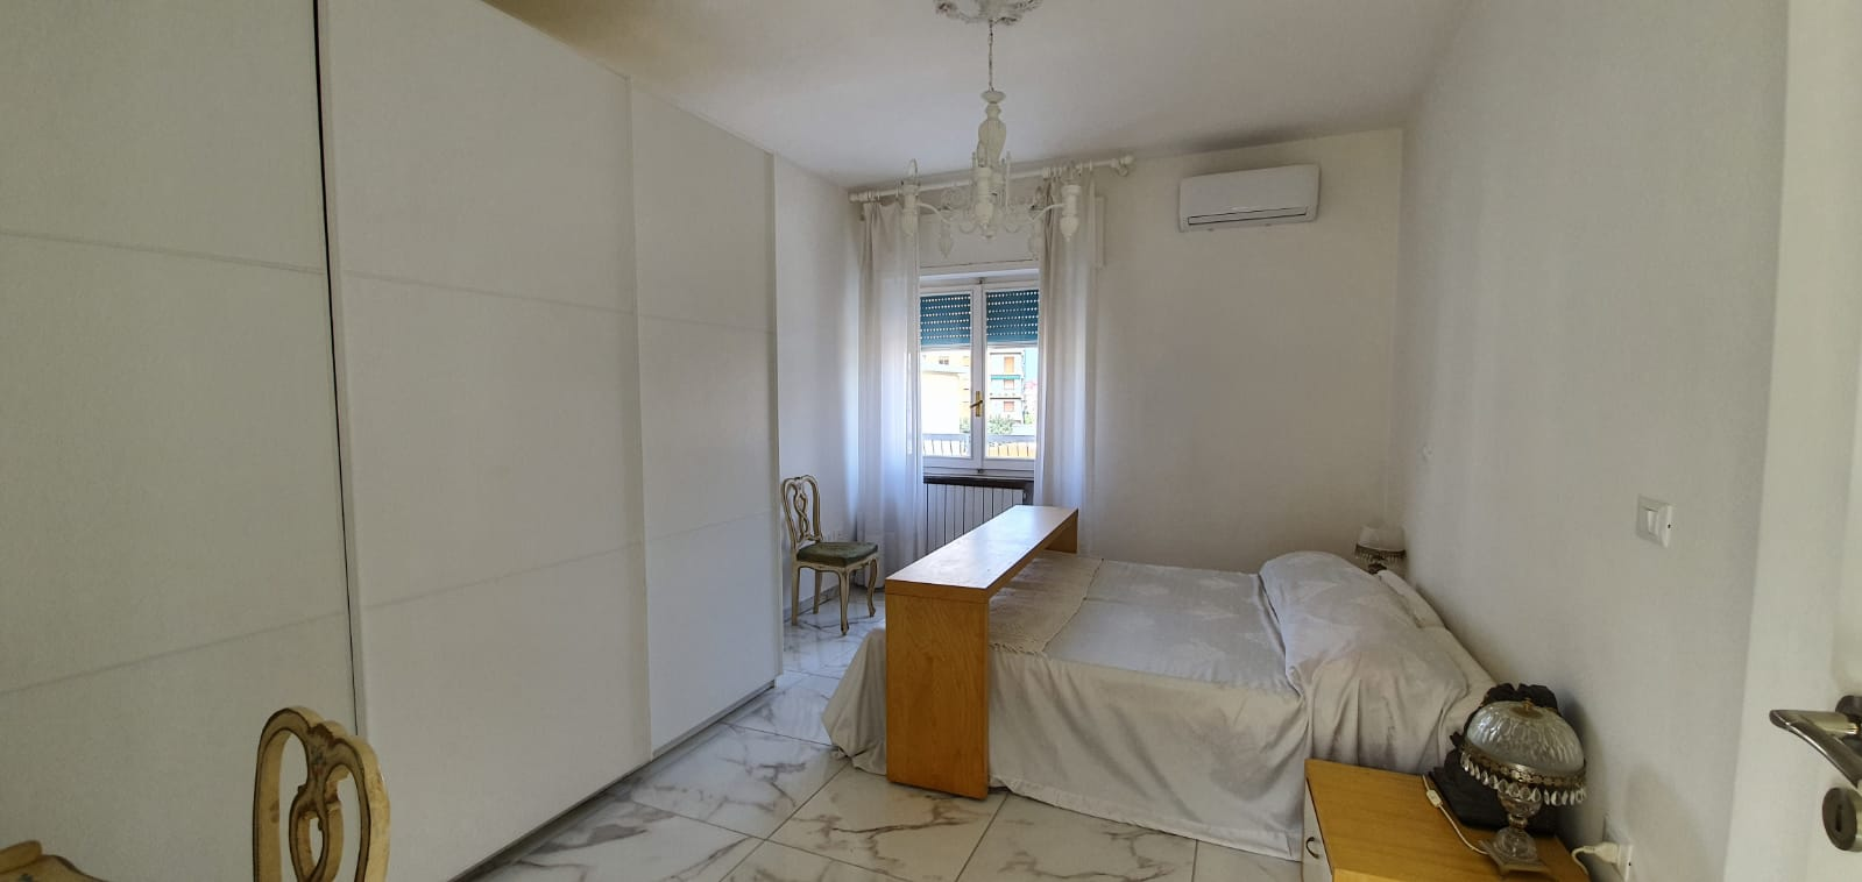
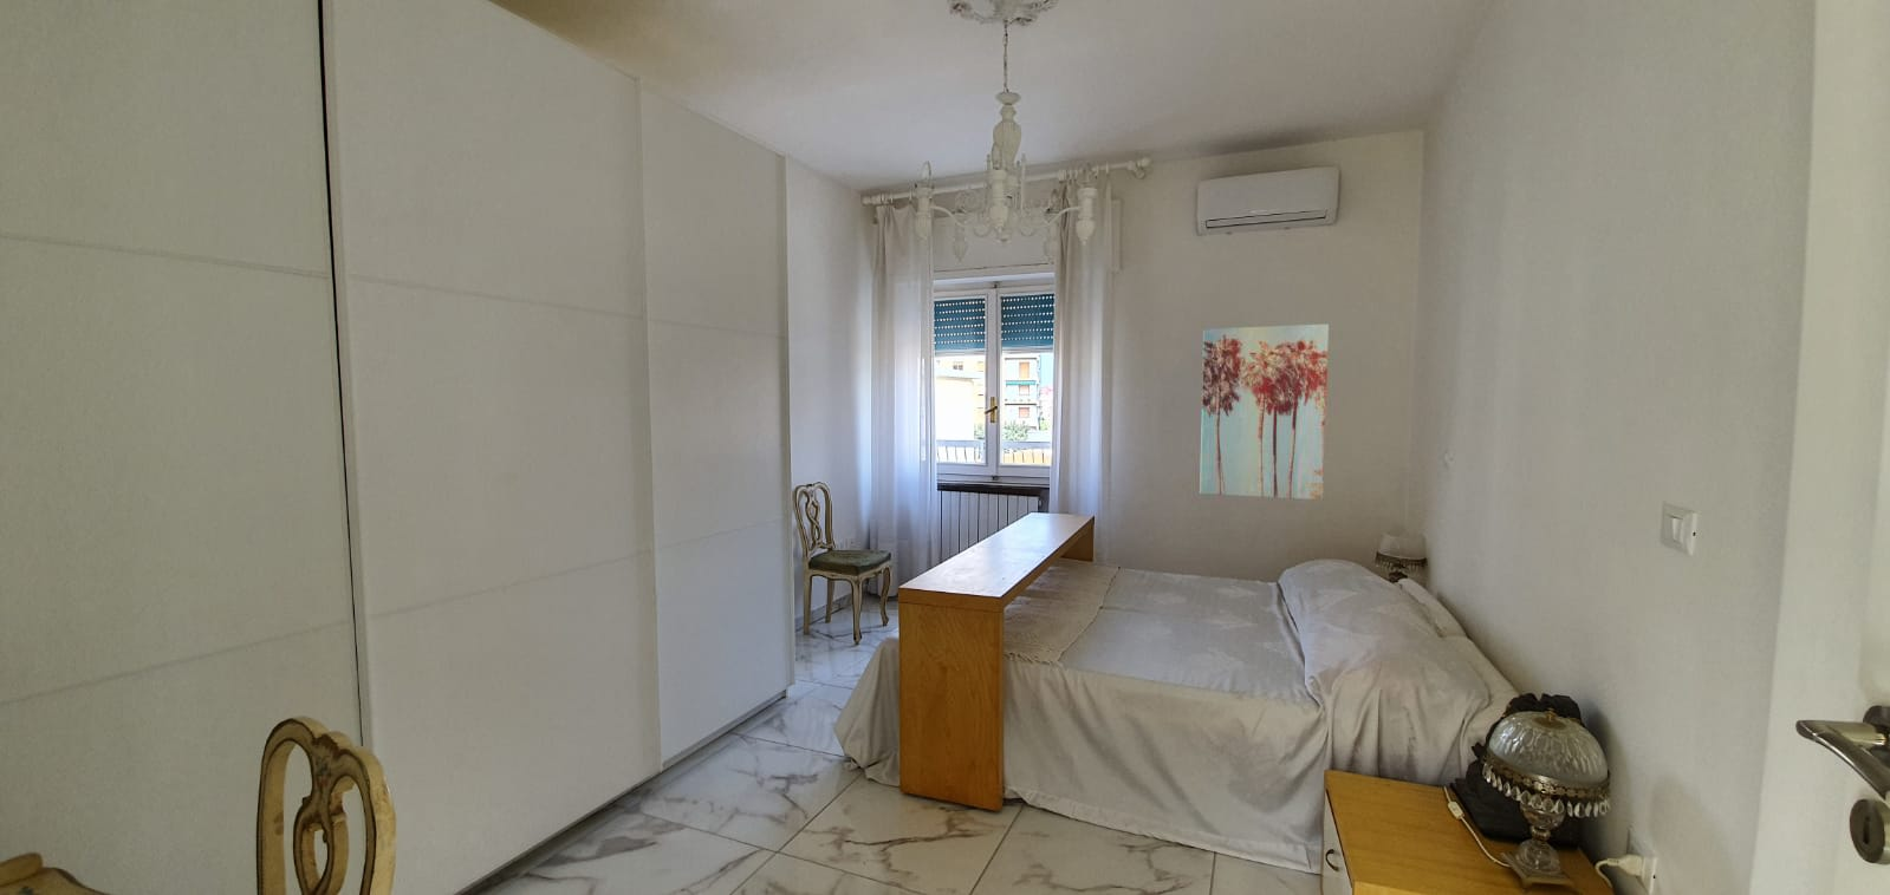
+ wall art [1198,323,1330,501]
